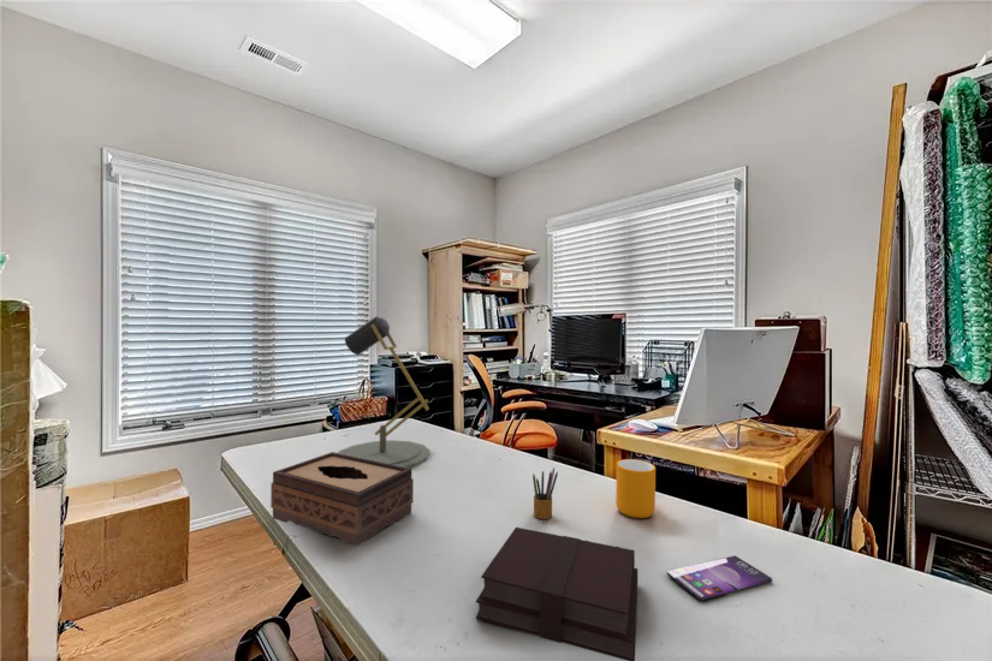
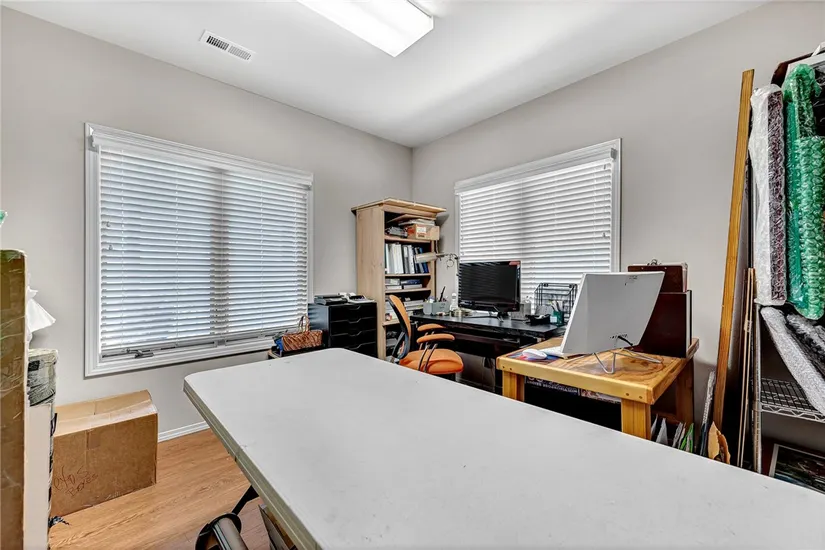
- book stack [475,526,638,661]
- desk lamp [337,316,430,469]
- tissue box [269,451,415,547]
- smartphone [665,555,773,602]
- mug [614,458,657,519]
- pencil box [531,466,559,520]
